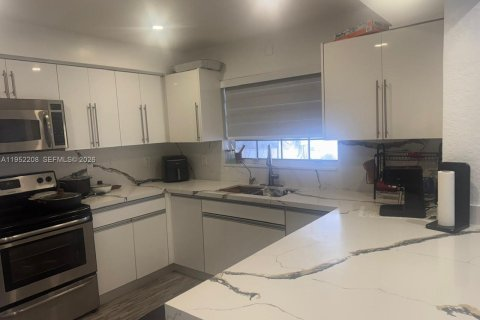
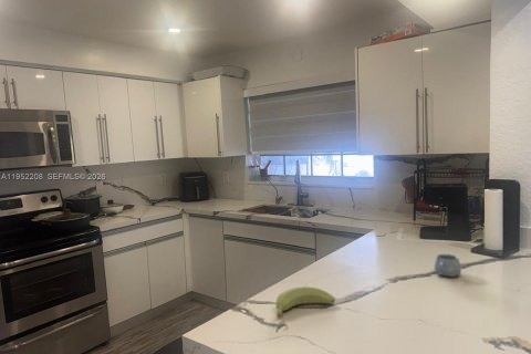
+ mug [434,253,462,278]
+ banana [275,285,336,319]
